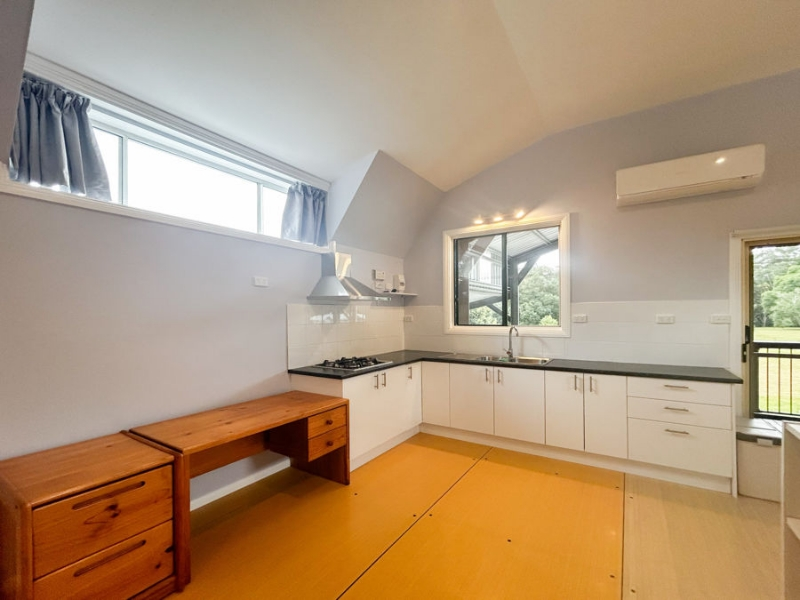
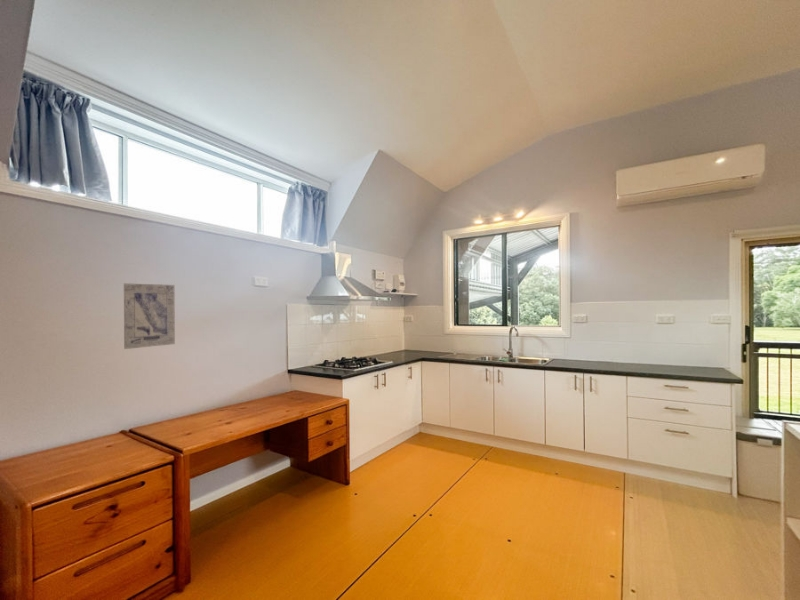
+ wall art [123,282,176,350]
